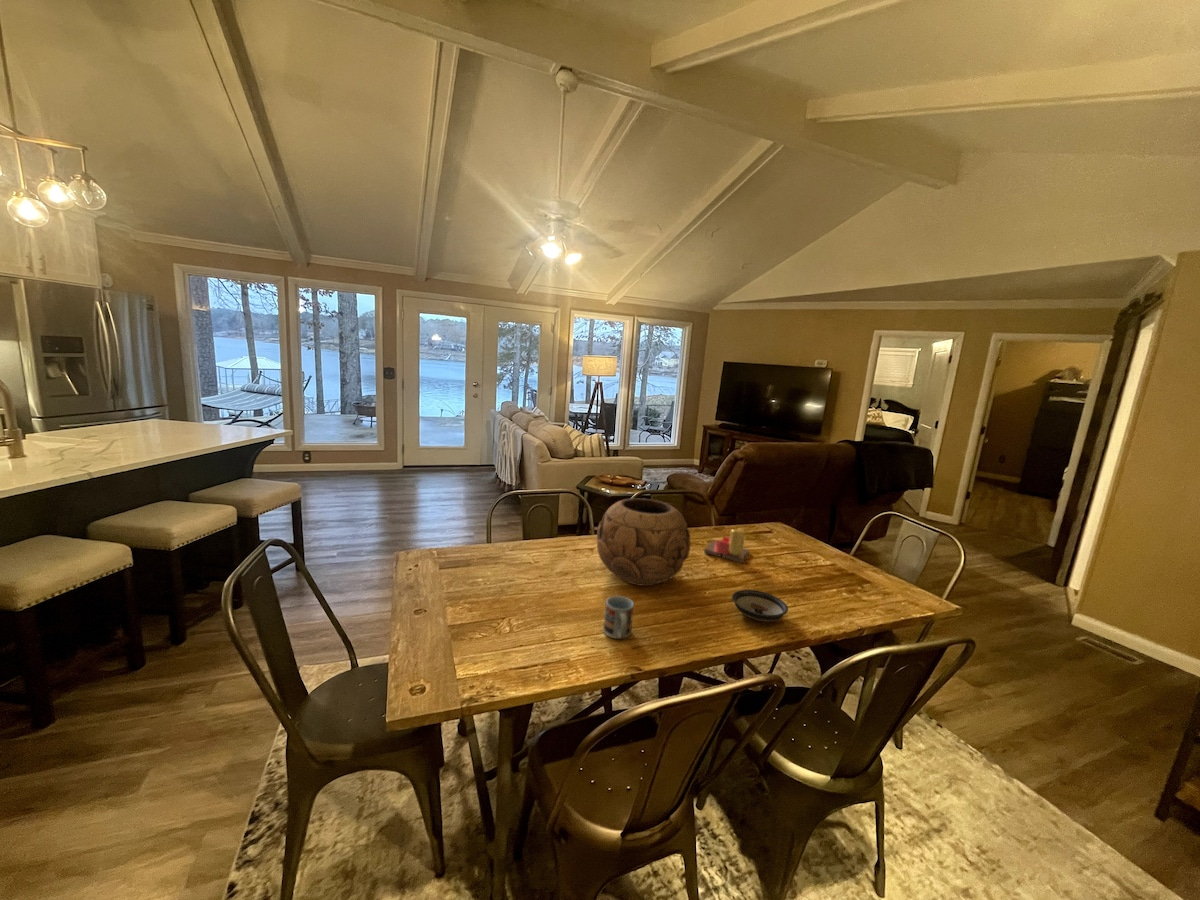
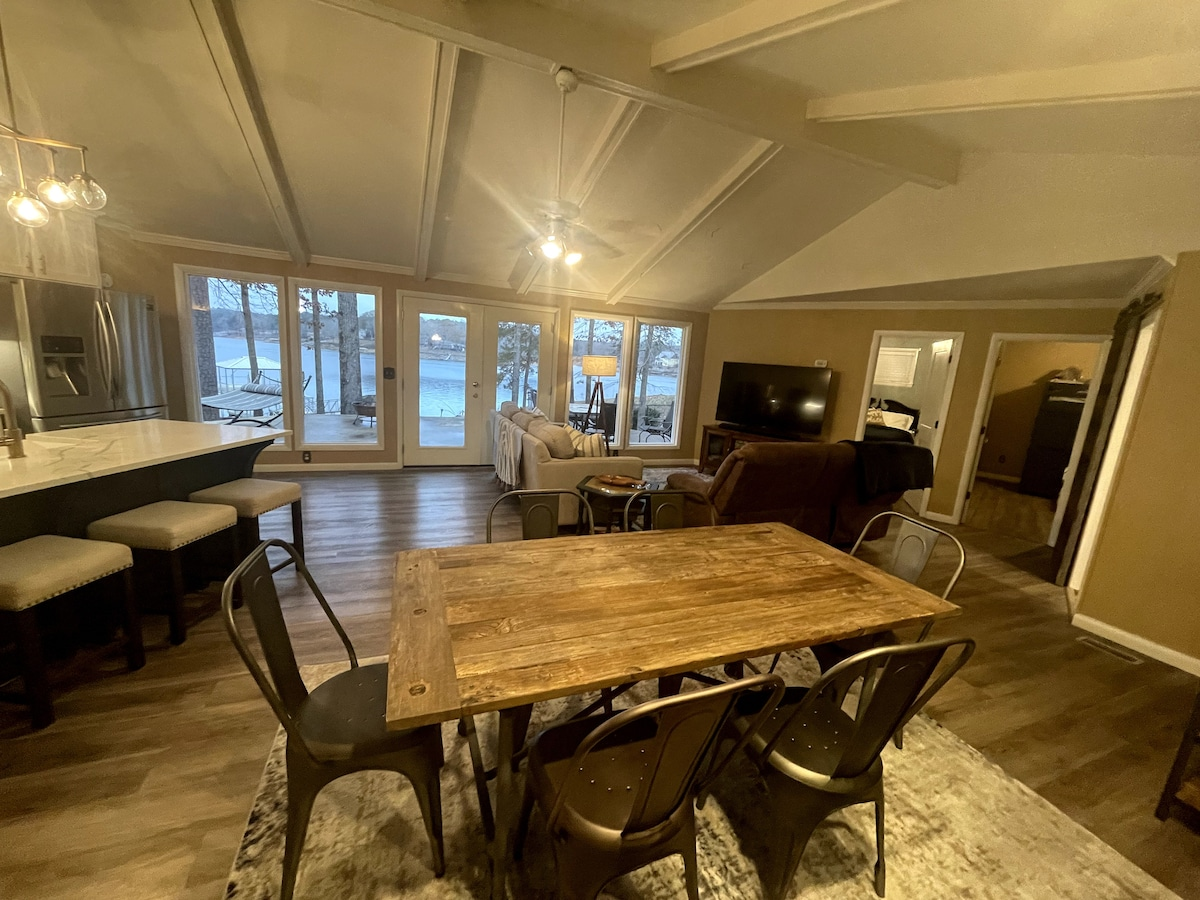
- decorative bowl [596,497,692,587]
- cup [603,595,635,640]
- candle [703,527,751,564]
- saucer [731,589,789,623]
